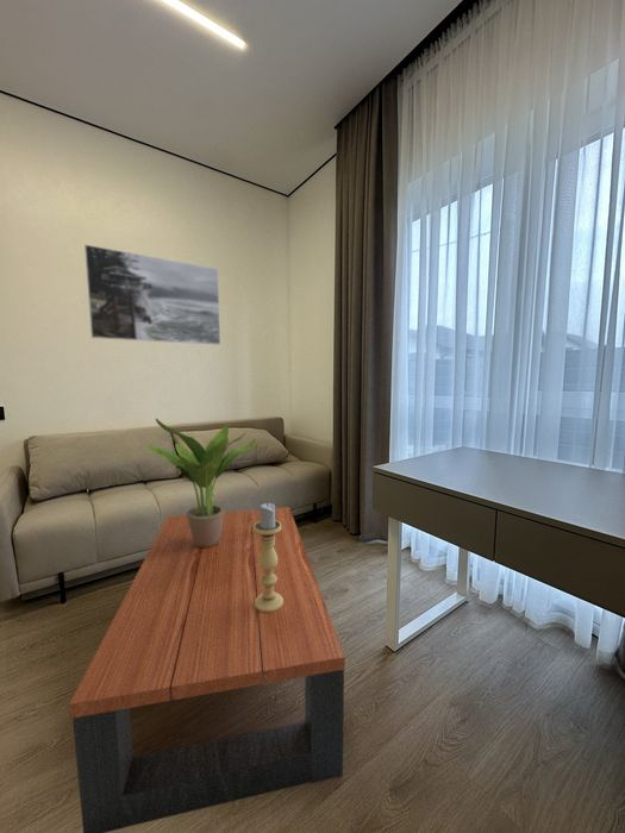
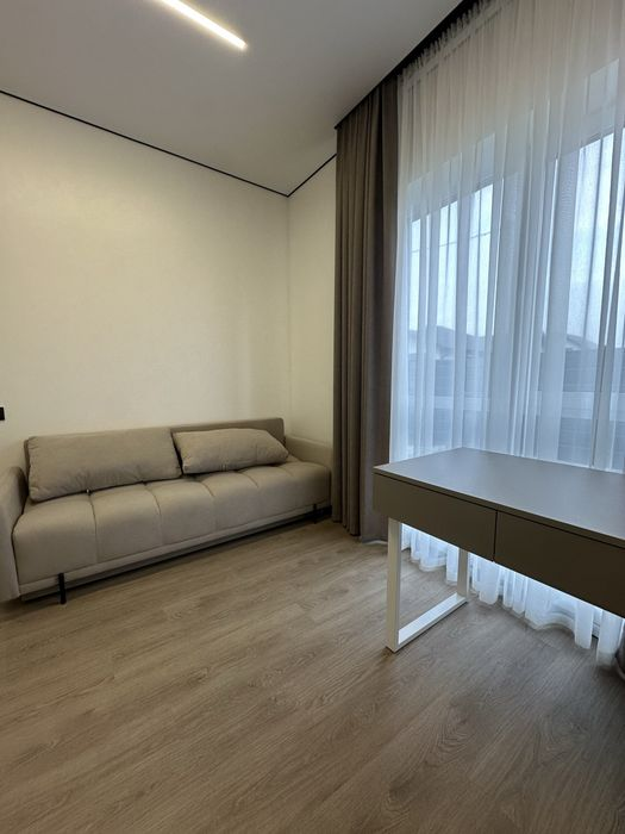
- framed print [83,243,221,346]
- coffee table [68,506,346,833]
- potted plant [145,418,257,547]
- candle holder [254,502,283,613]
